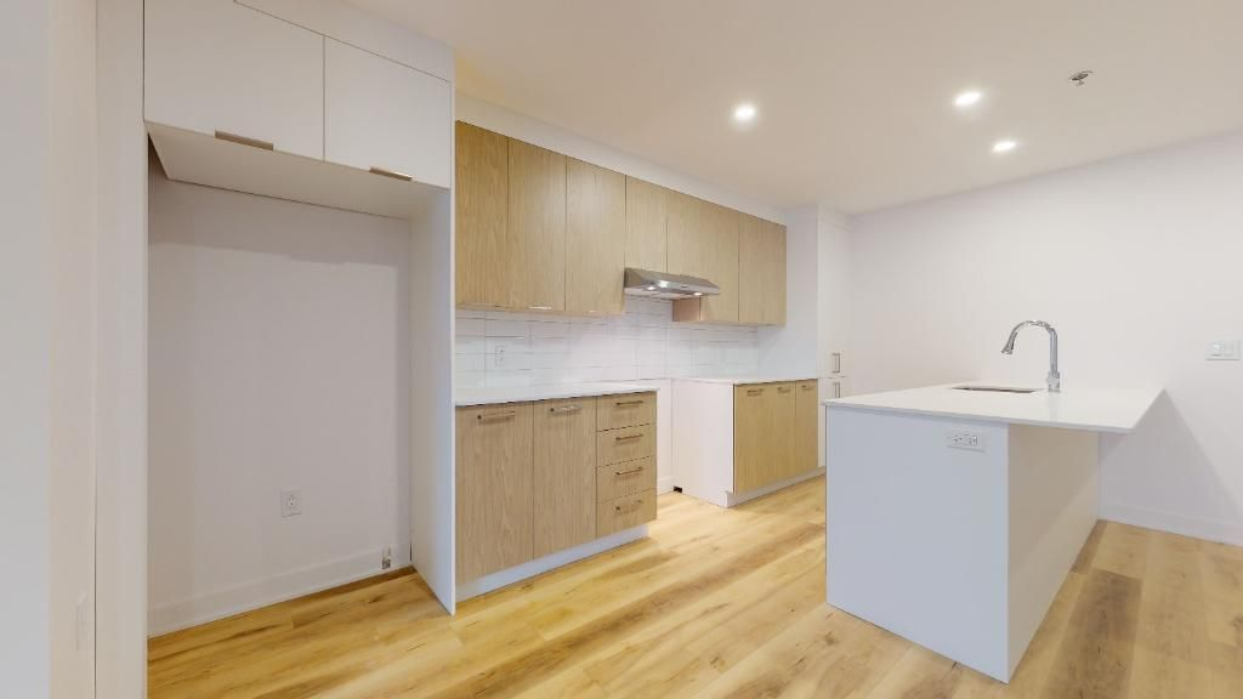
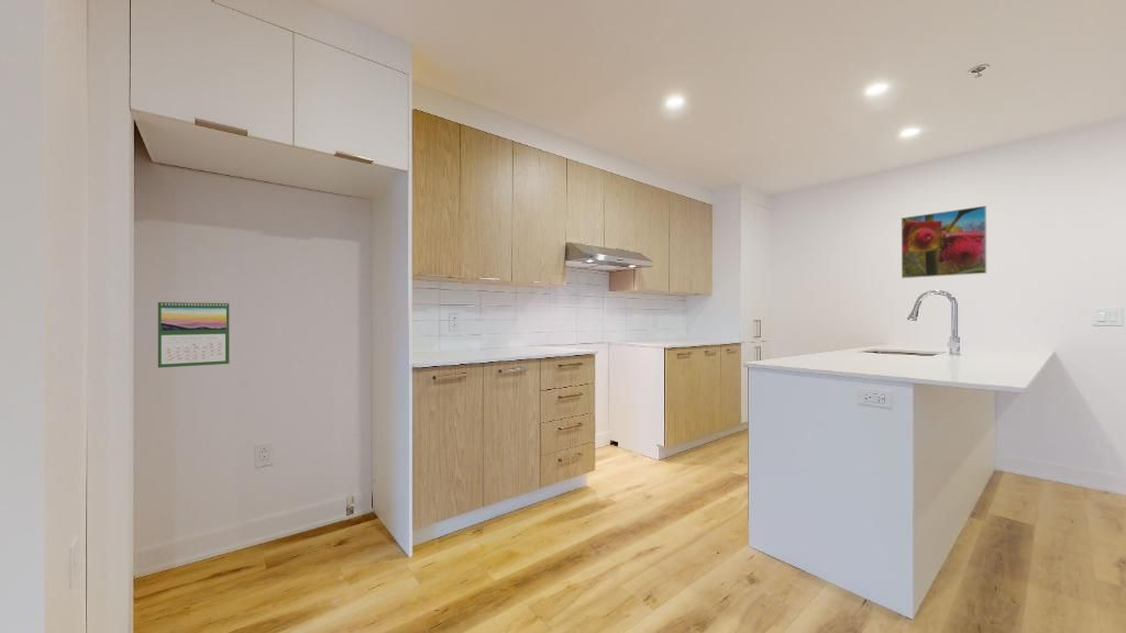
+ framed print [901,204,987,279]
+ calendar [157,299,230,369]
